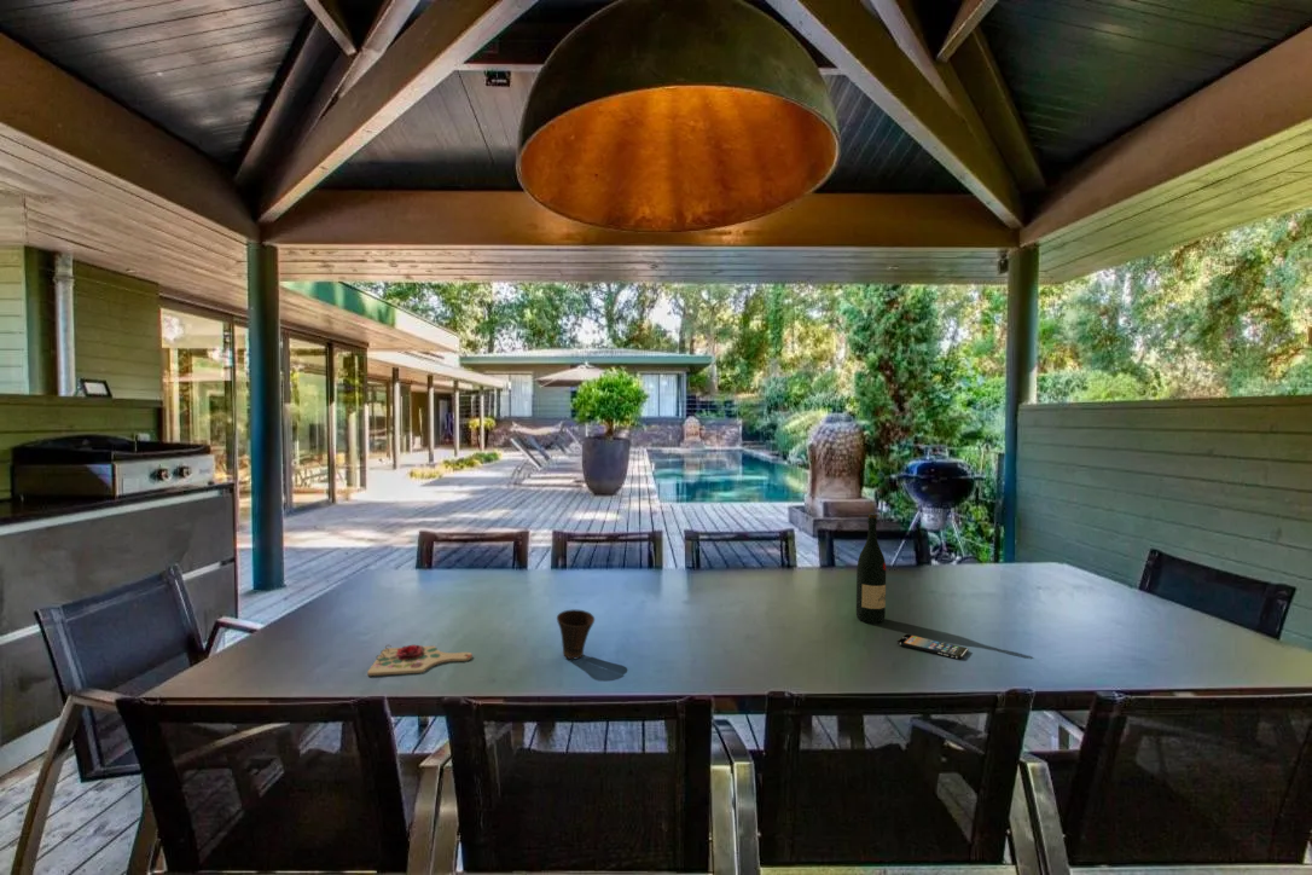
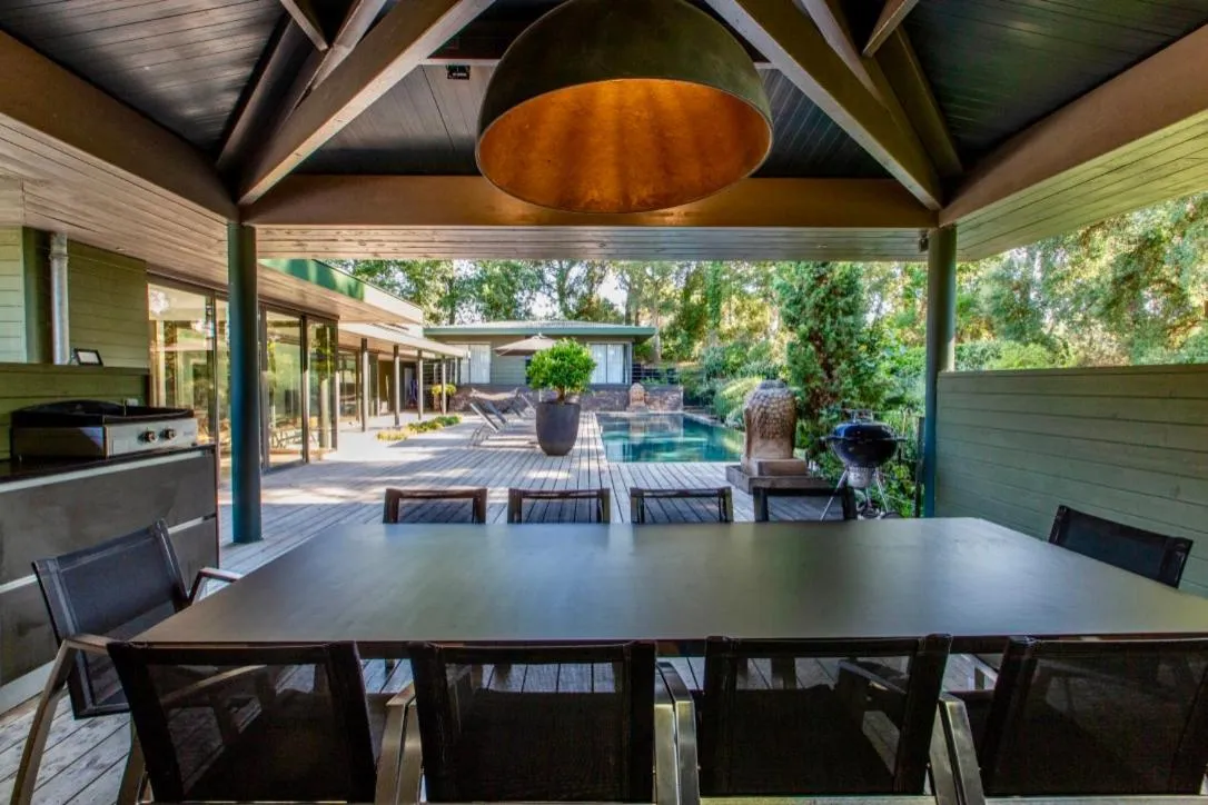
- smartphone [895,633,970,660]
- wine bottle [855,512,887,625]
- cup [556,608,596,660]
- cutting board [366,643,474,677]
